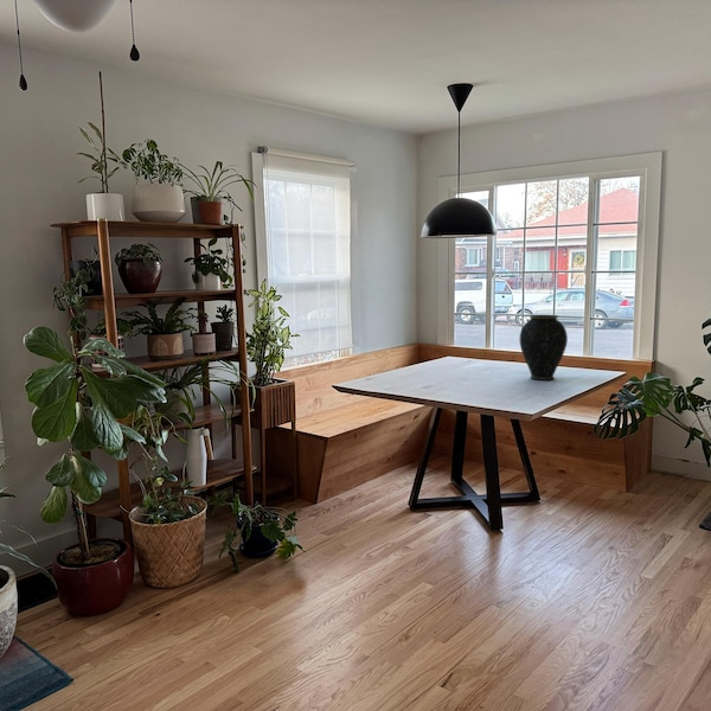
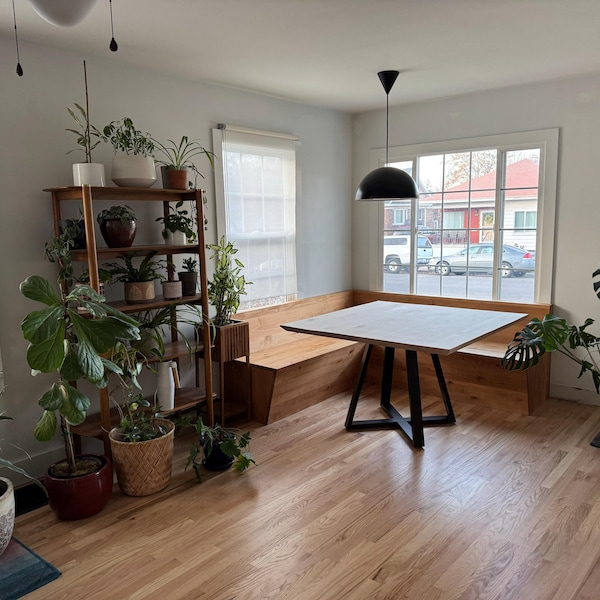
- vase [519,314,569,382]
